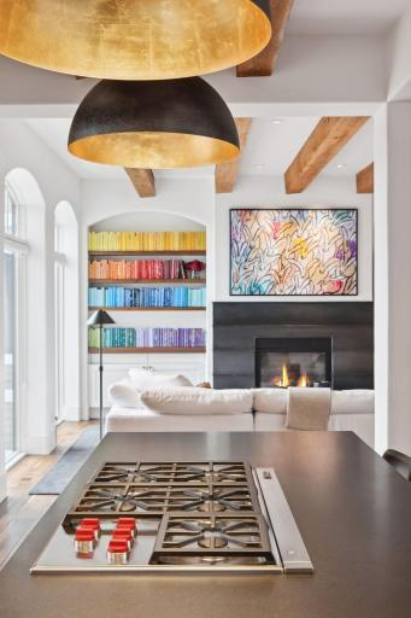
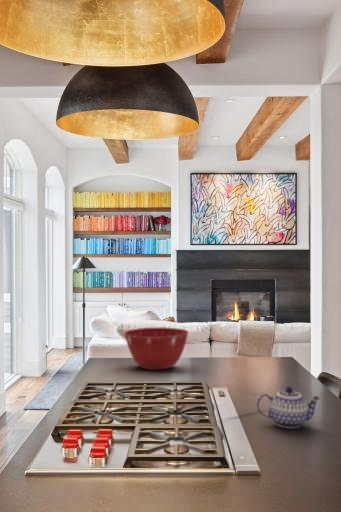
+ mixing bowl [123,327,190,371]
+ teapot [256,385,322,429]
